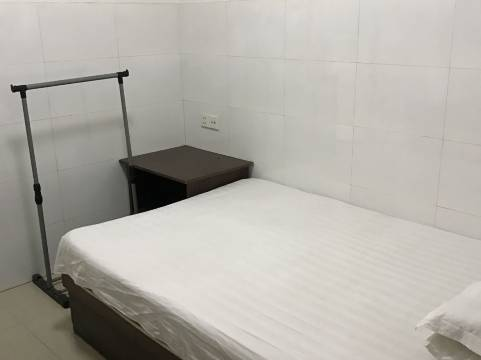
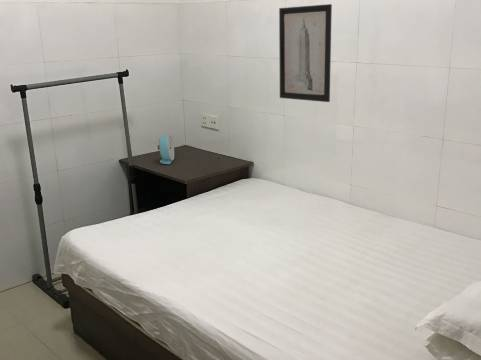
+ alarm clock [157,134,175,165]
+ wall art [278,3,333,103]
